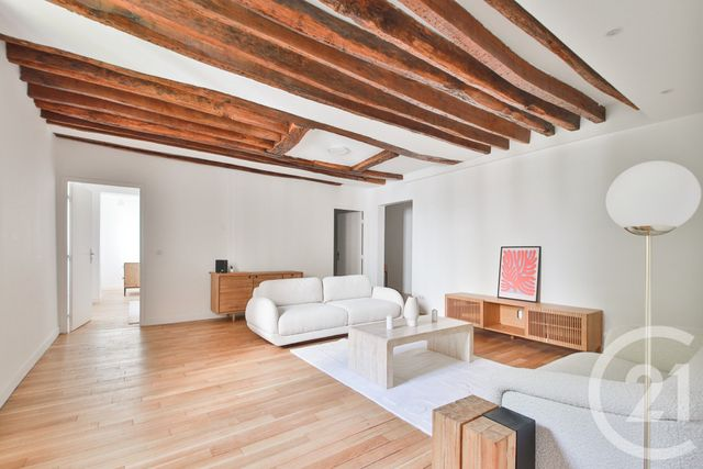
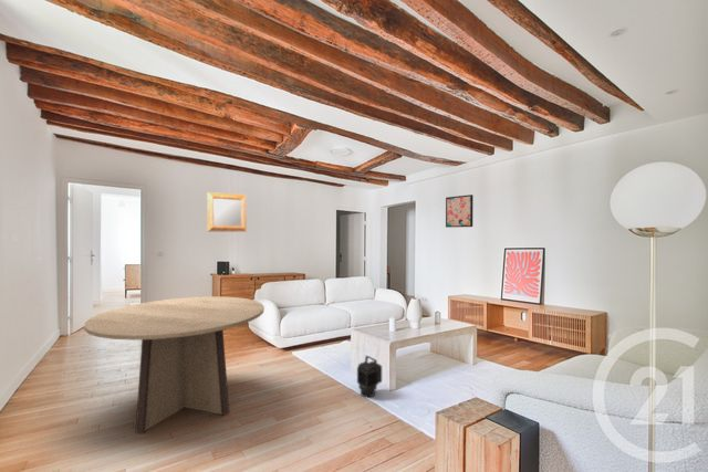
+ lantern [356,355,383,398]
+ dining table [83,295,266,436]
+ wall art [445,193,475,229]
+ mirror [206,191,248,233]
